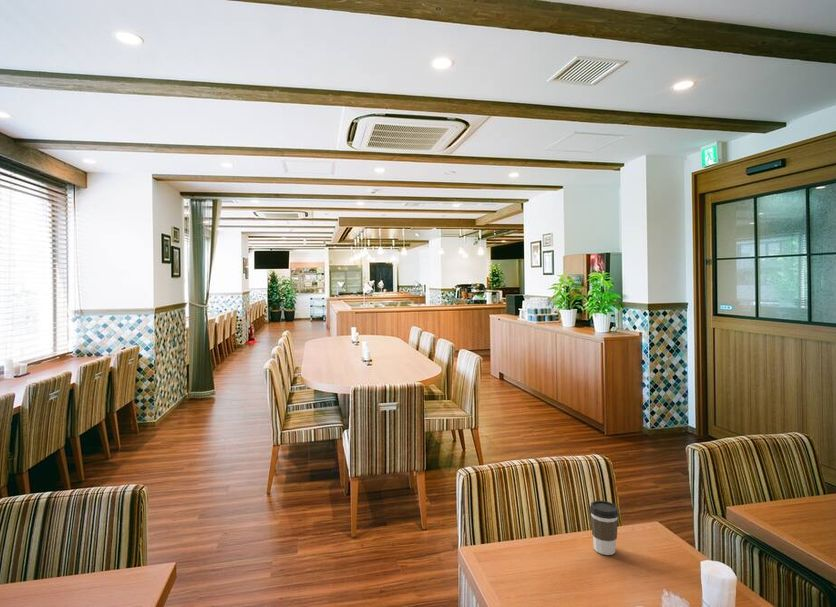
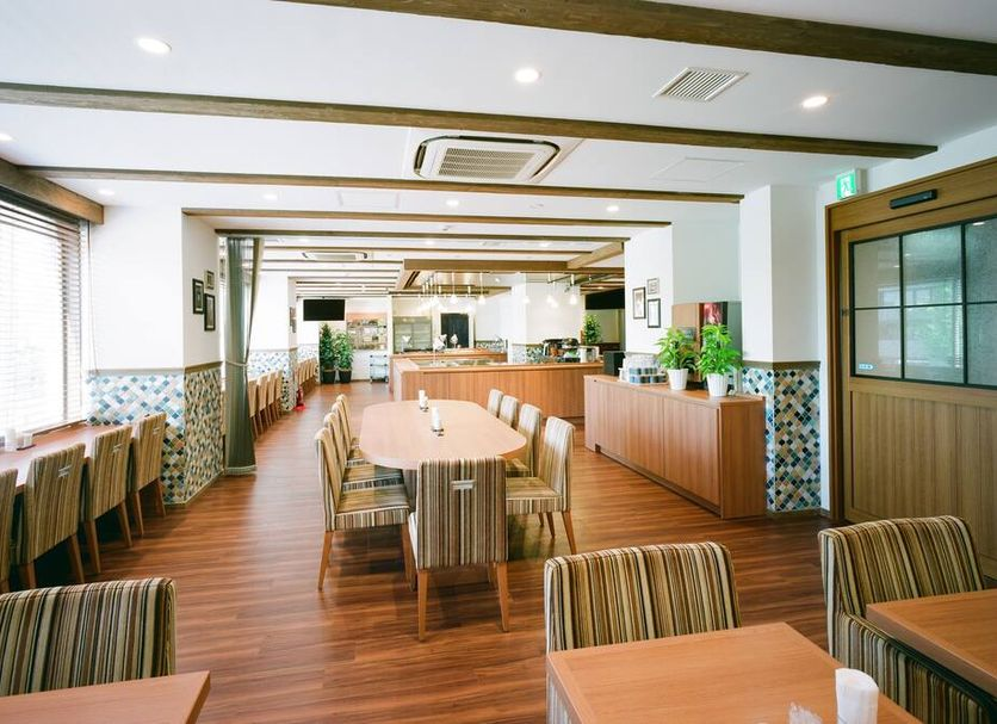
- coffee cup [589,499,620,556]
